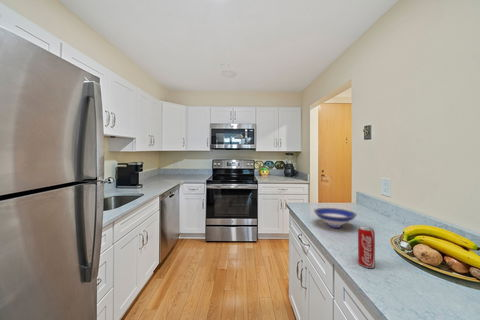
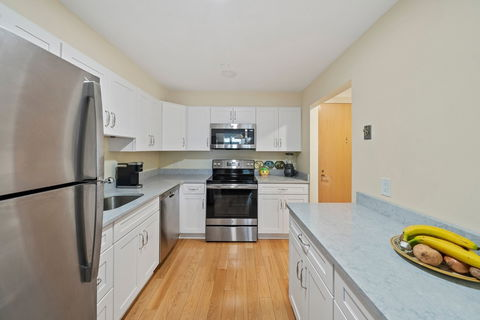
- bowl [313,207,358,229]
- beverage can [357,225,376,269]
